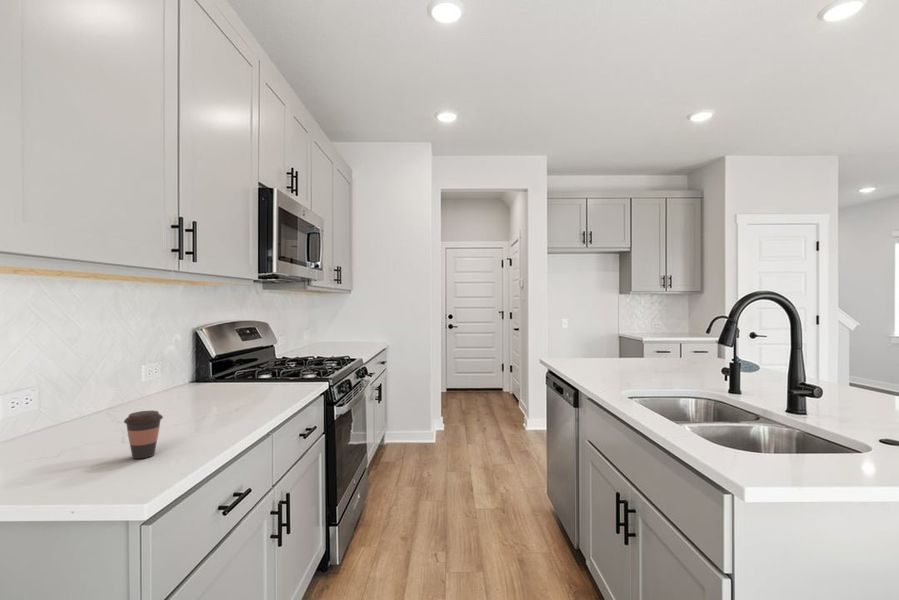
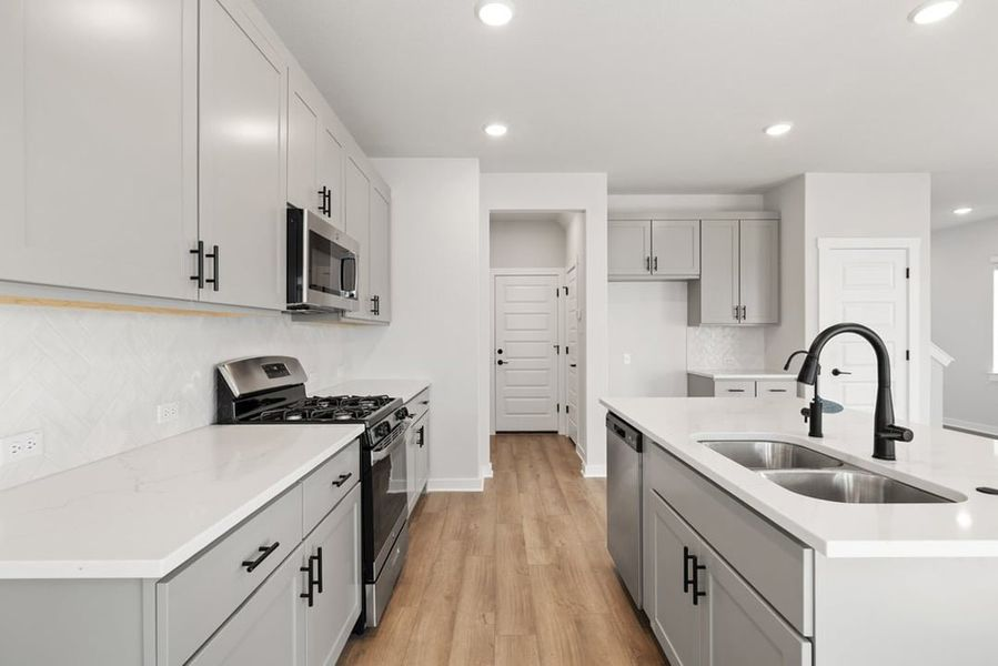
- coffee cup [123,410,164,460]
